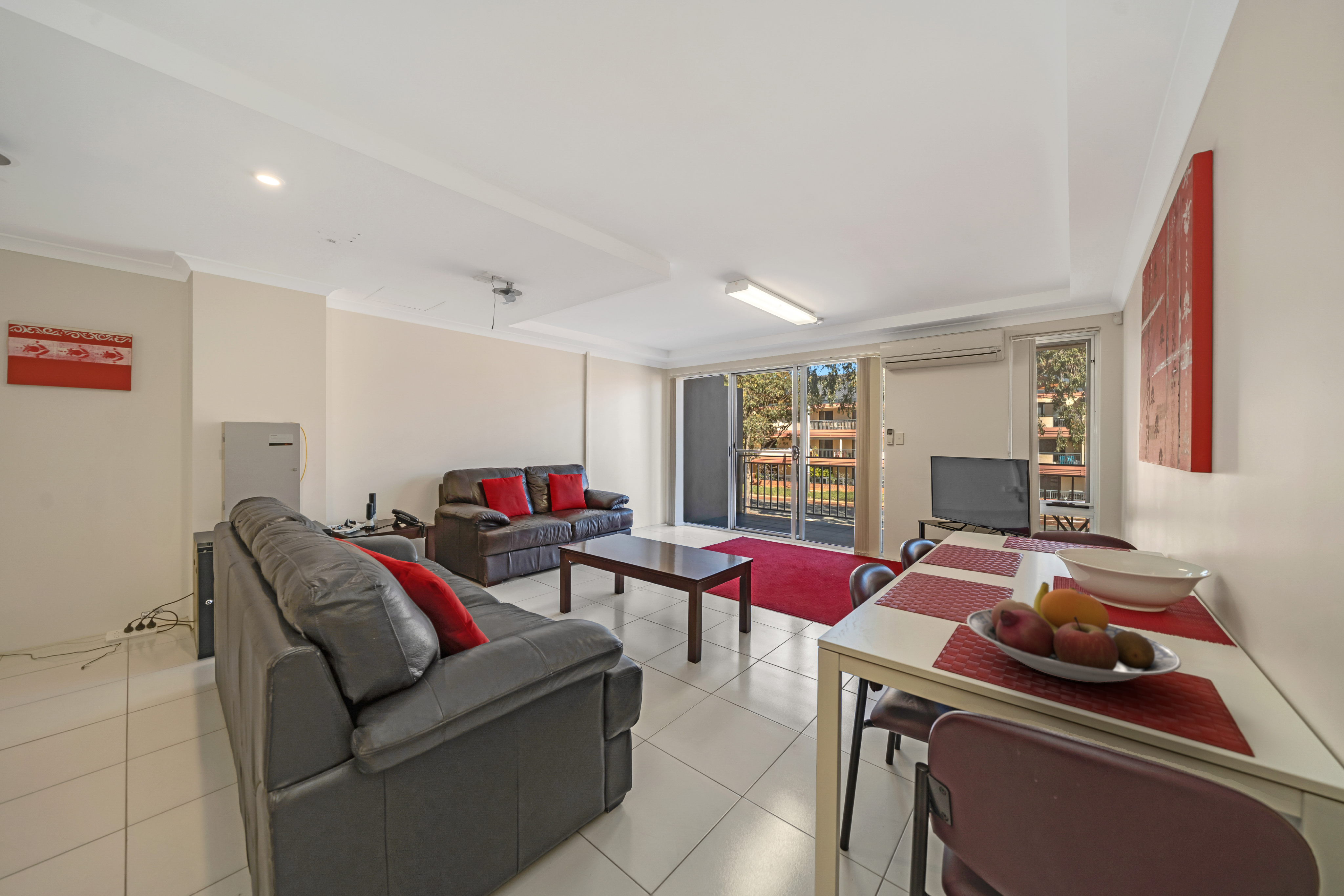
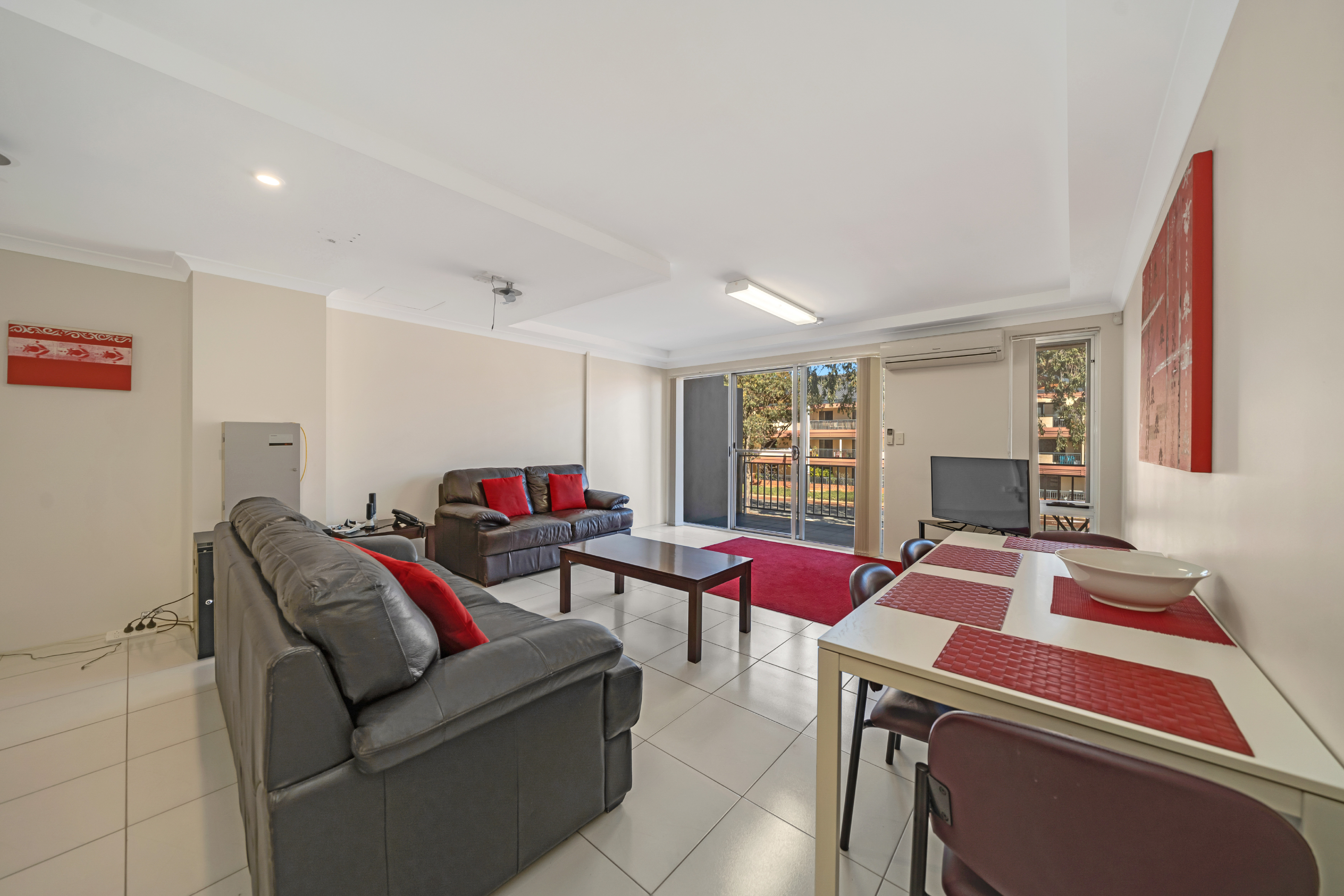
- fruit bowl [966,581,1182,683]
